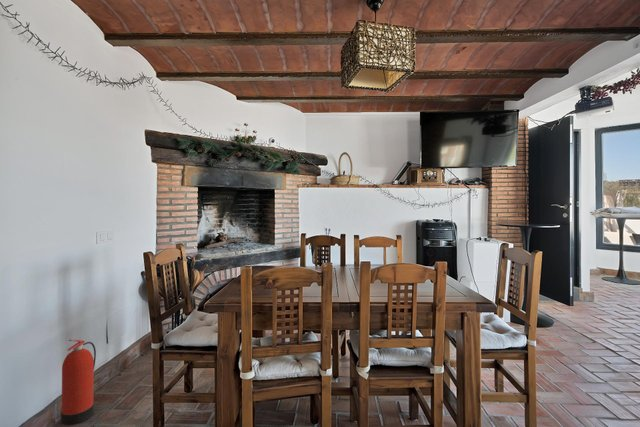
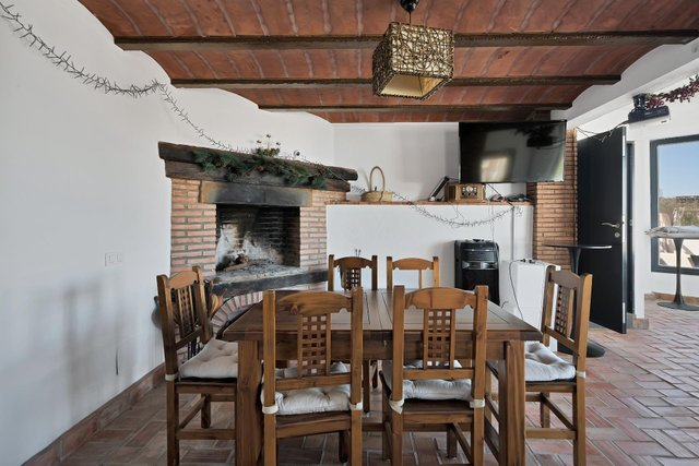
- fire extinguisher [60,339,97,426]
